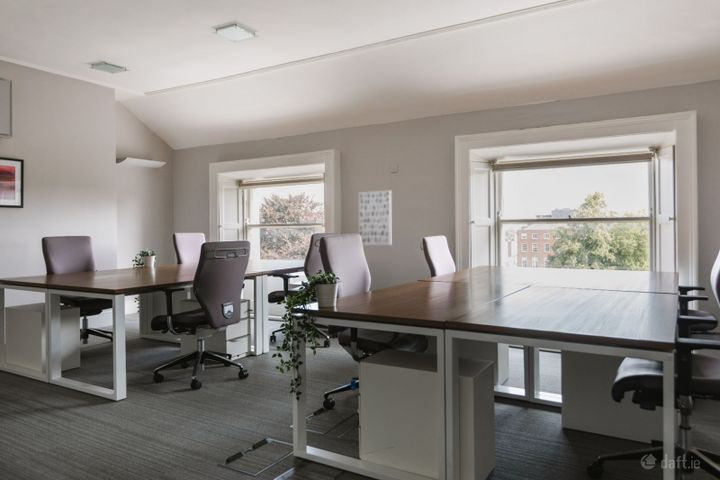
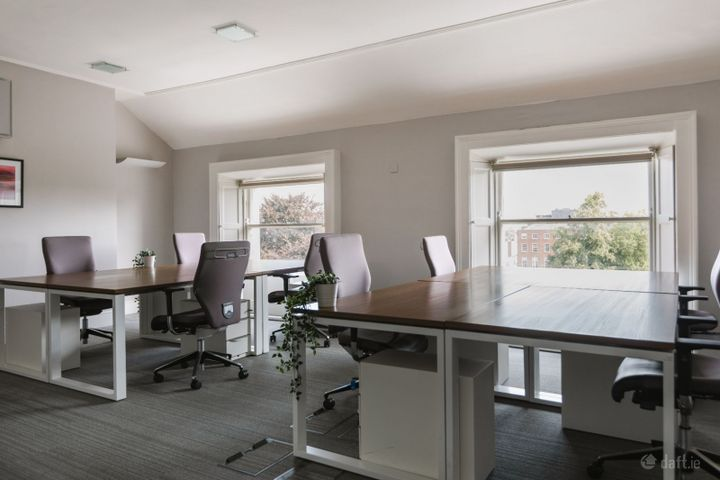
- wall art [358,189,393,246]
